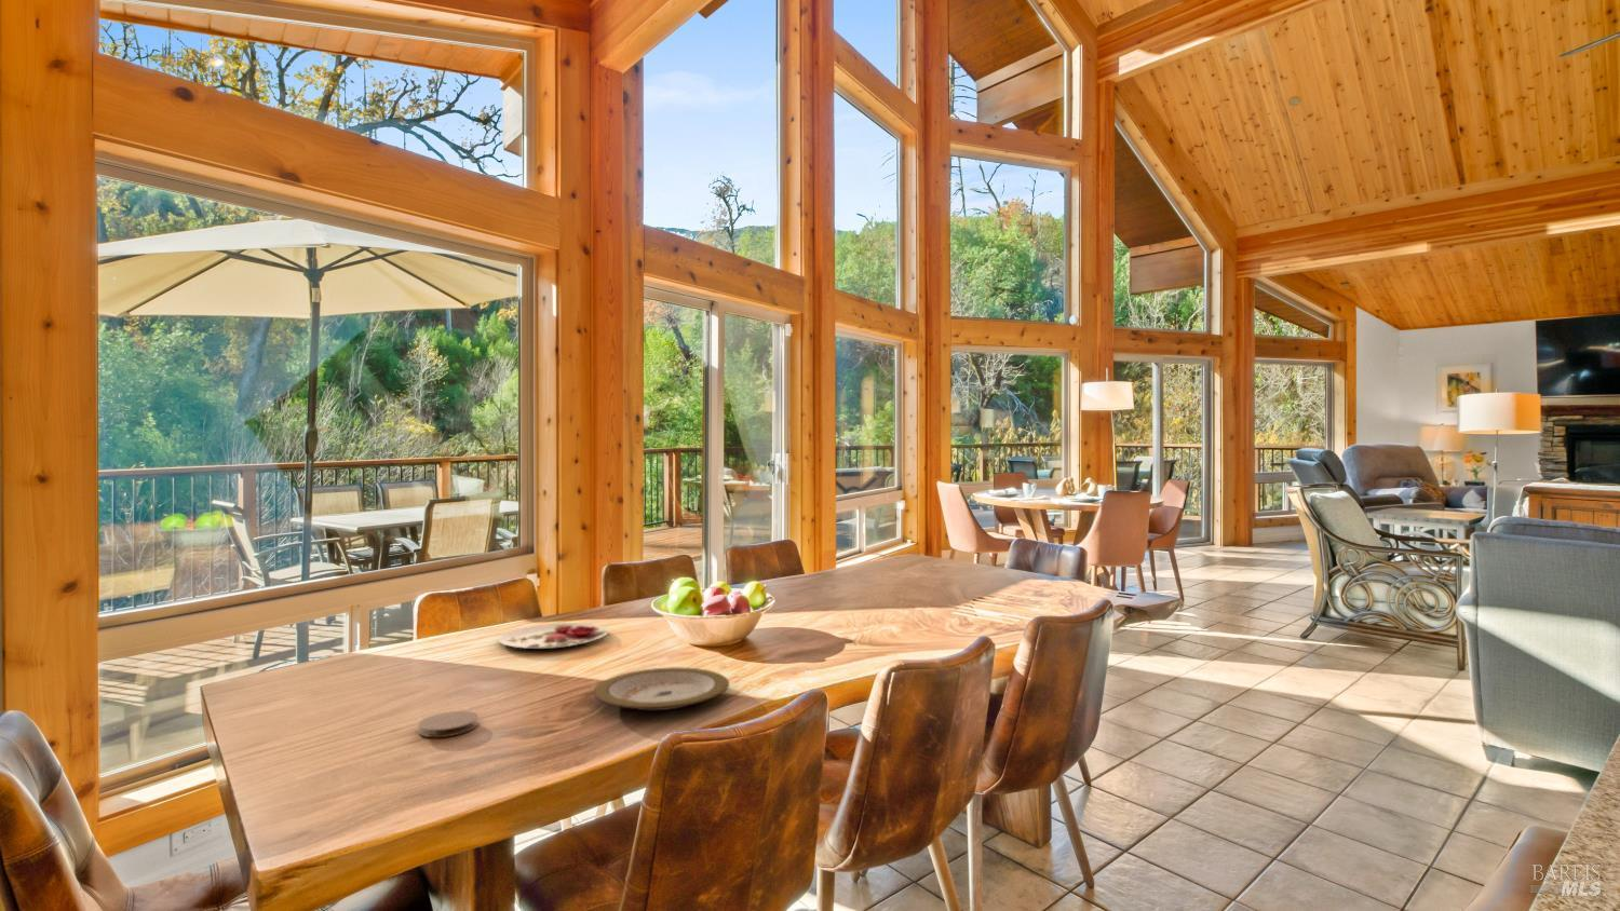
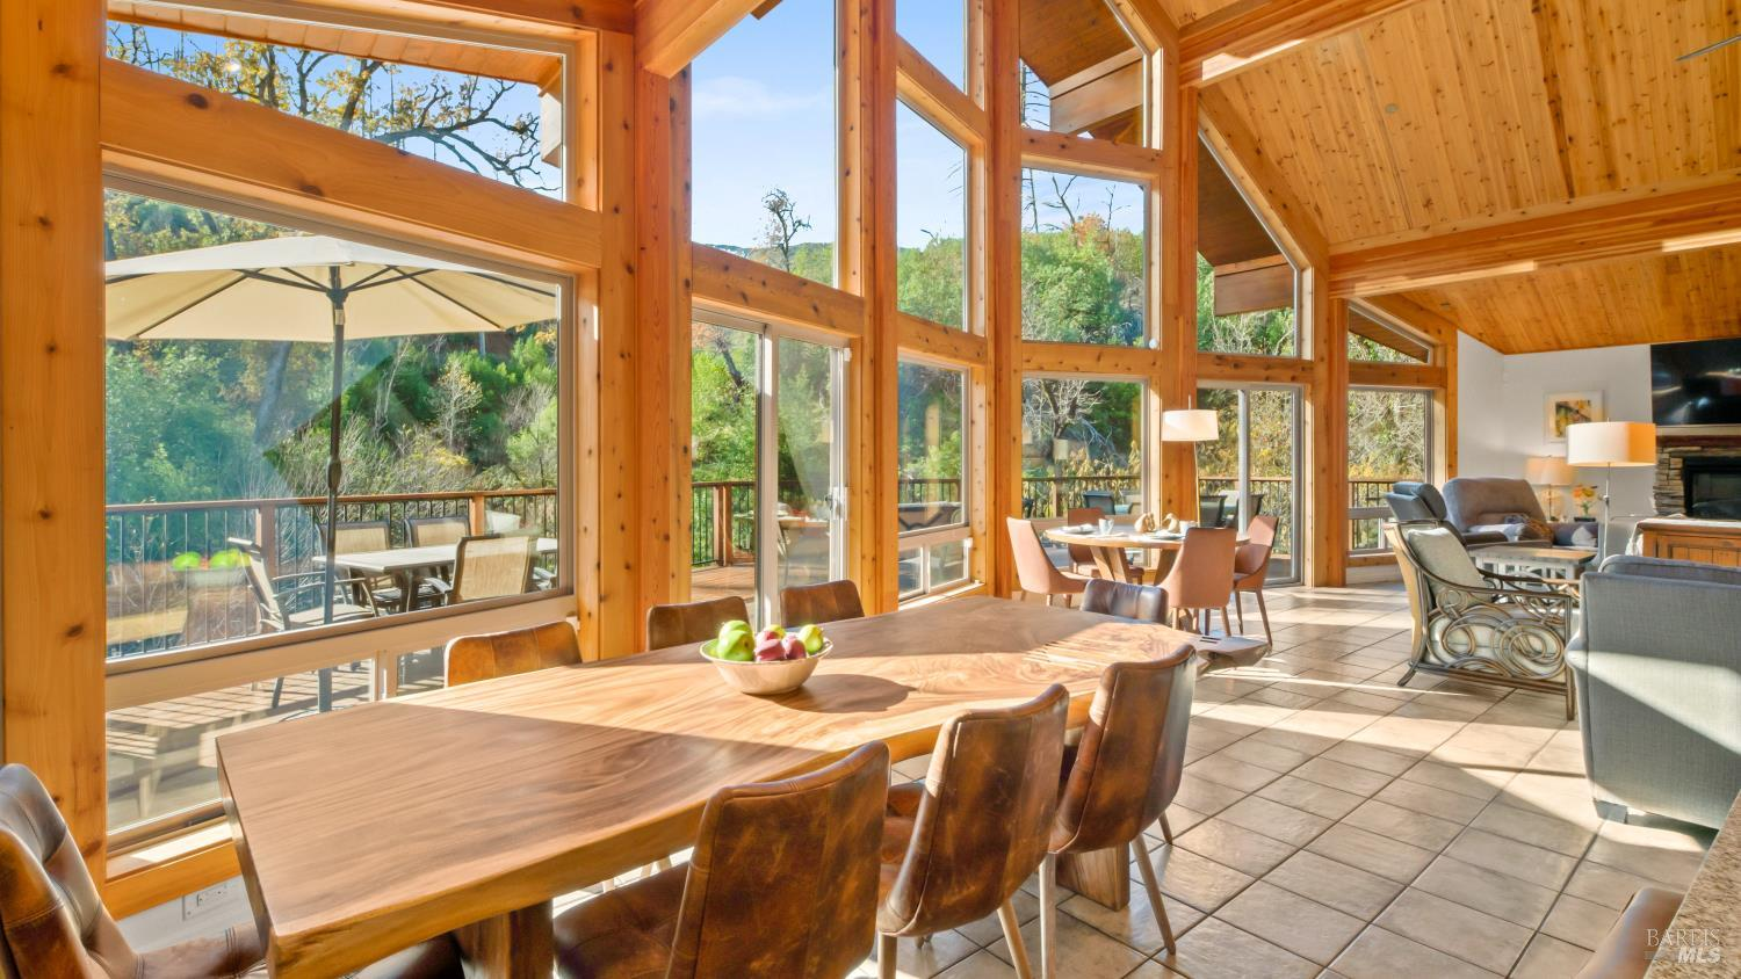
- plate [497,622,609,650]
- plate [593,666,730,711]
- coaster [417,711,480,739]
